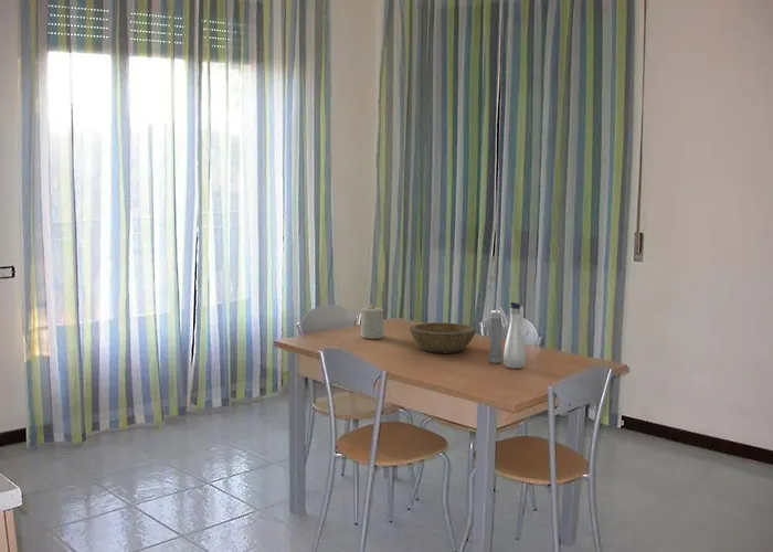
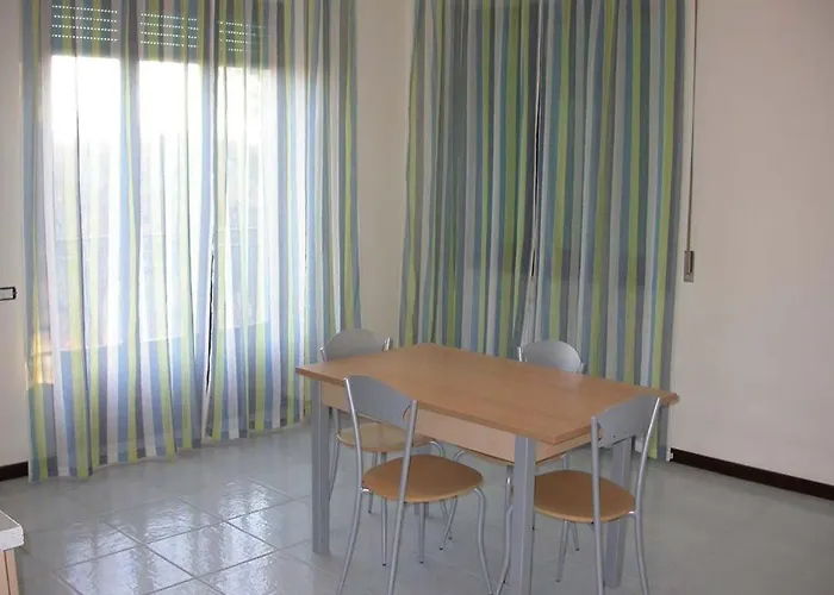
- candle [360,302,384,340]
- water bottle [488,301,530,370]
- bowl [409,321,477,354]
